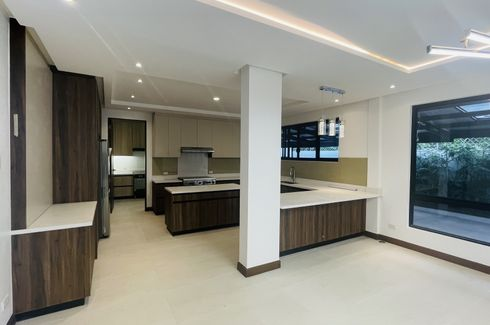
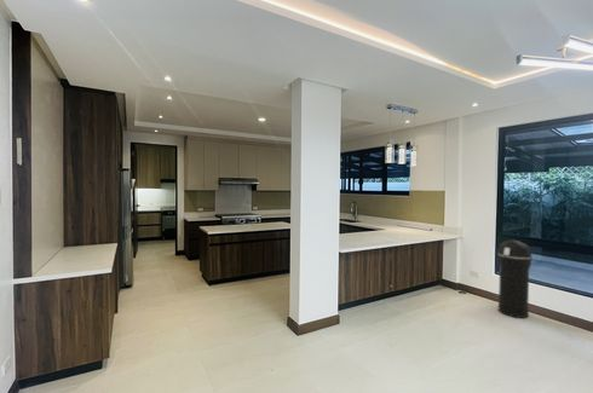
+ trash can [496,238,534,319]
